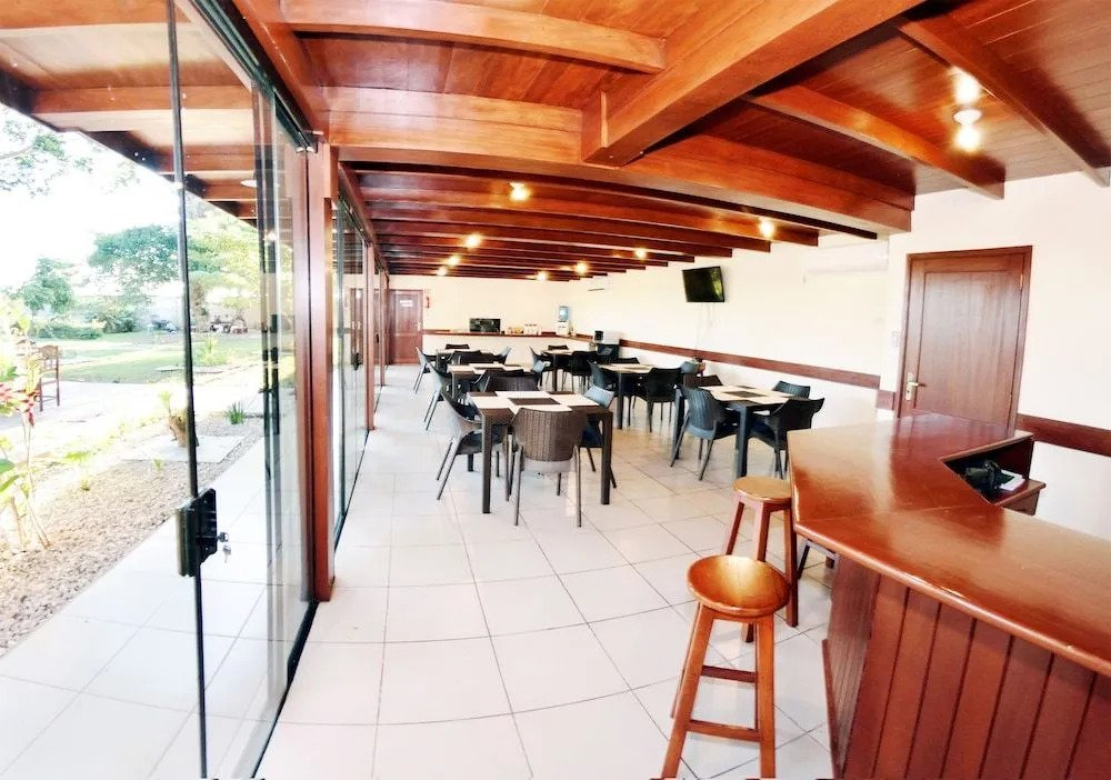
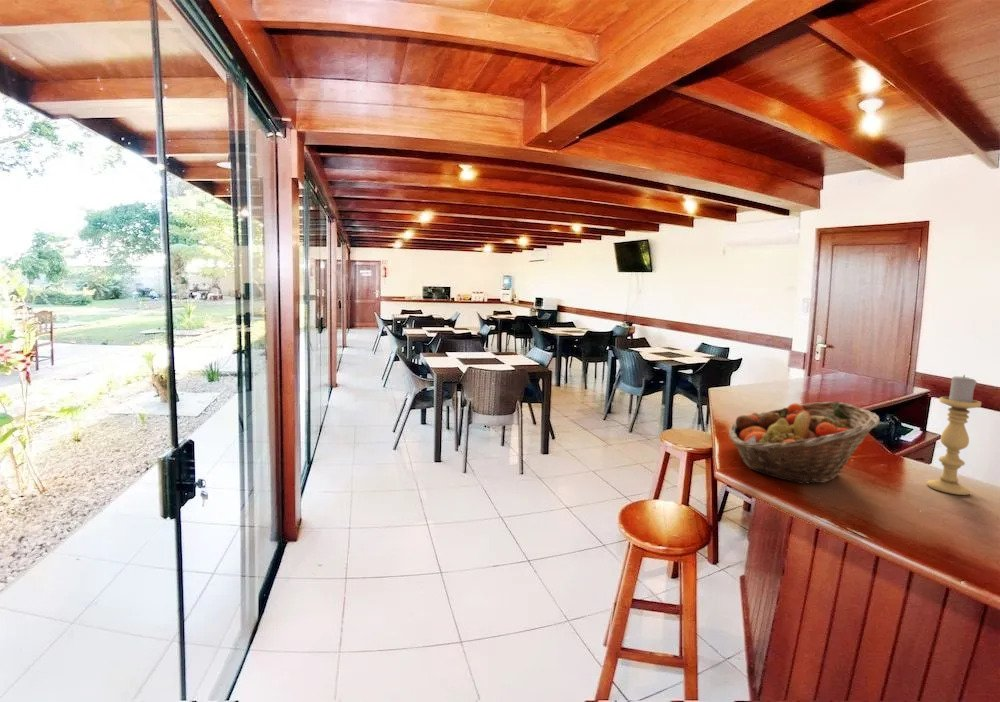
+ fruit basket [728,401,880,485]
+ candle holder [926,374,982,496]
